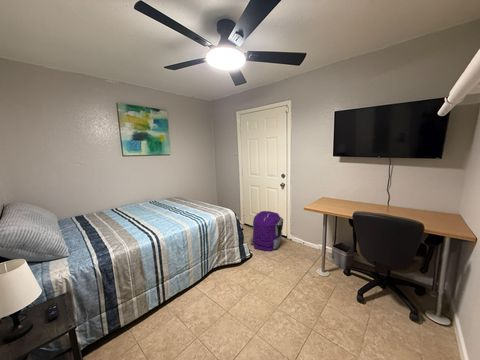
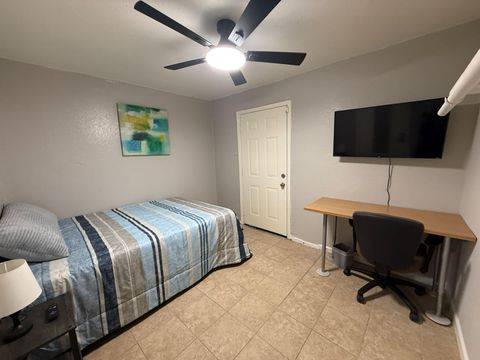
- backpack [249,210,284,252]
